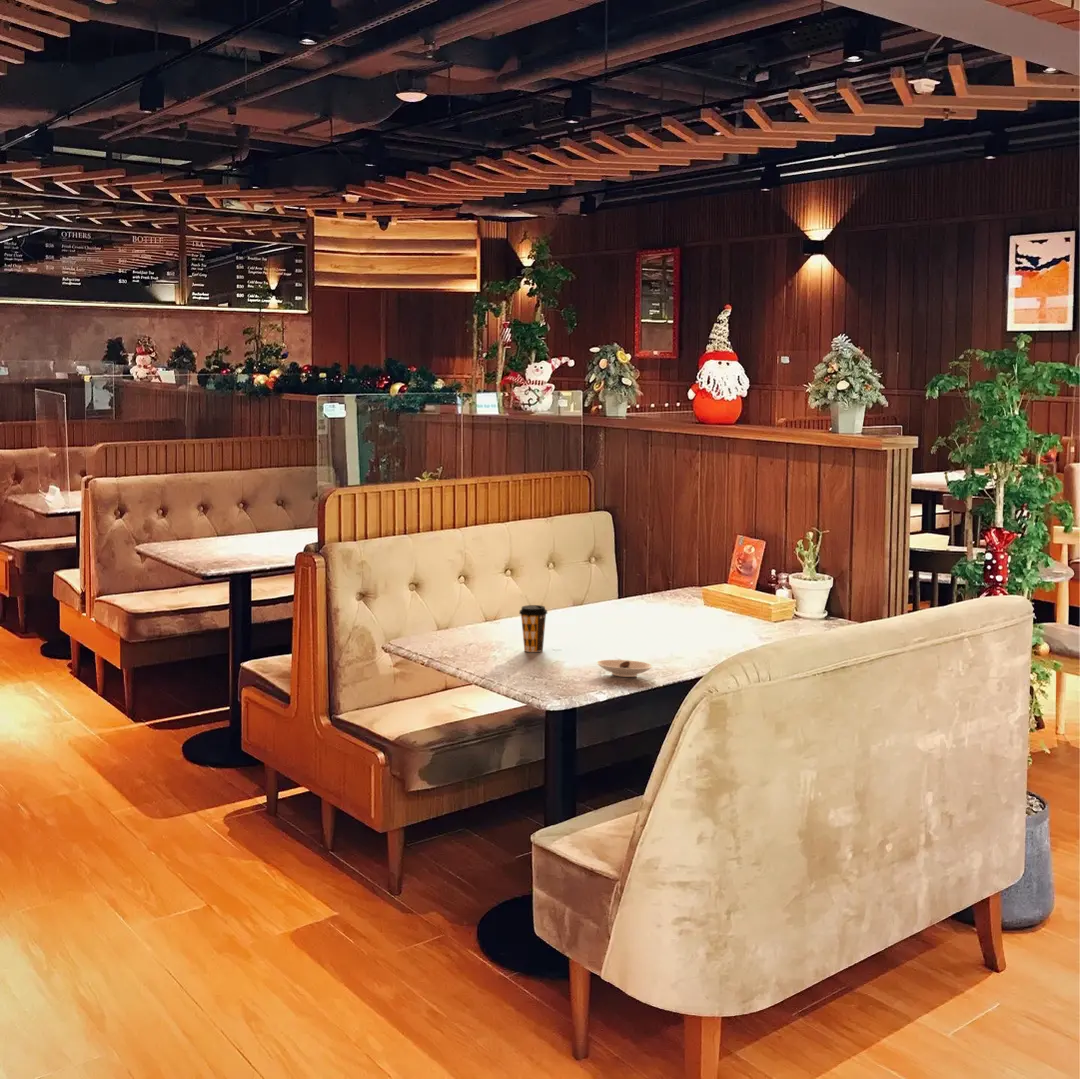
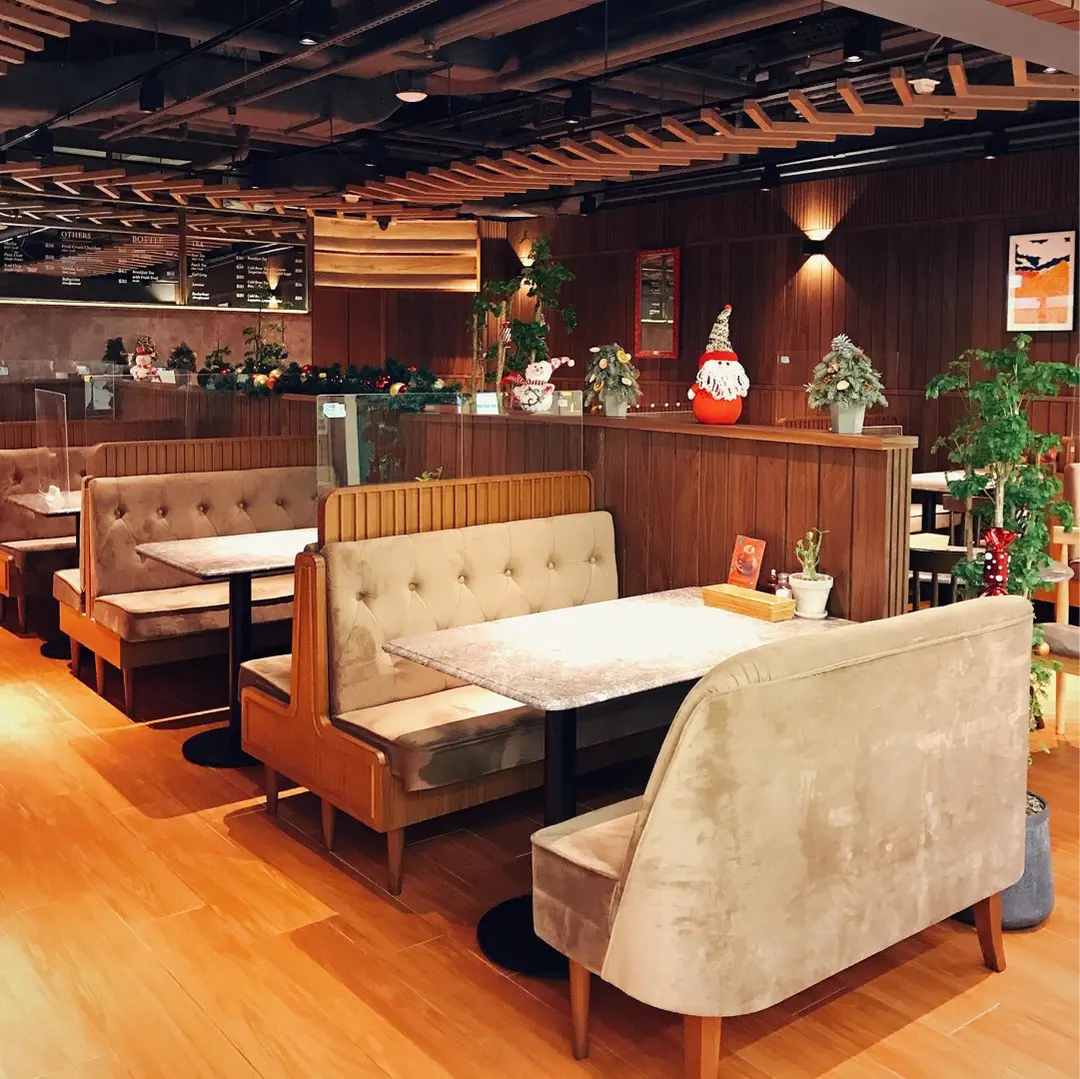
- saucer [595,659,654,678]
- coffee cup [518,604,548,653]
